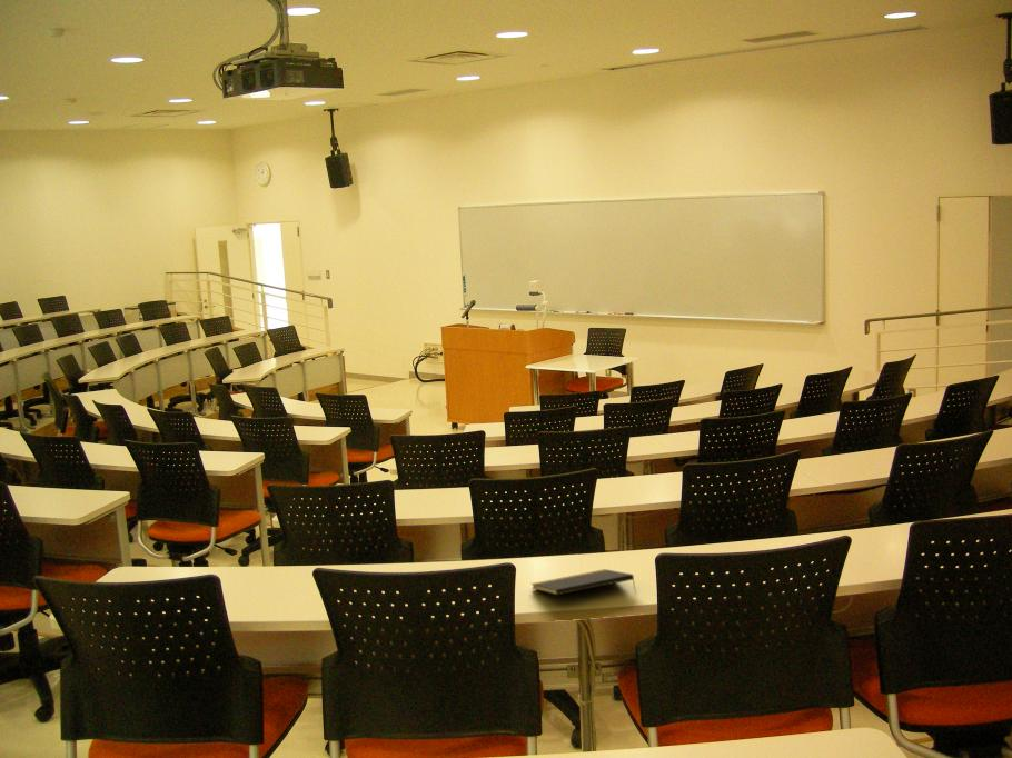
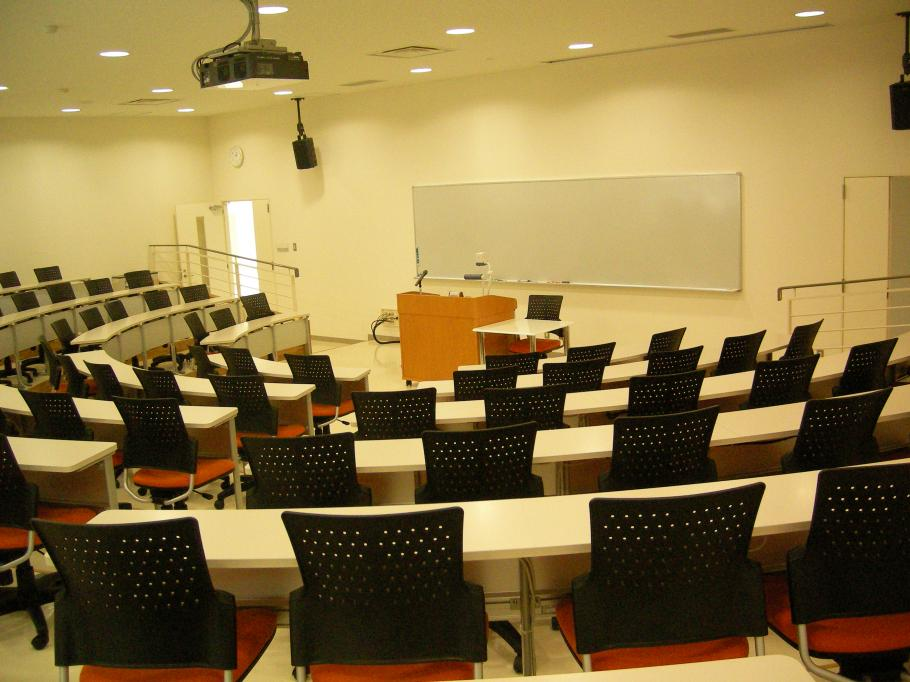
- notepad [530,568,637,596]
